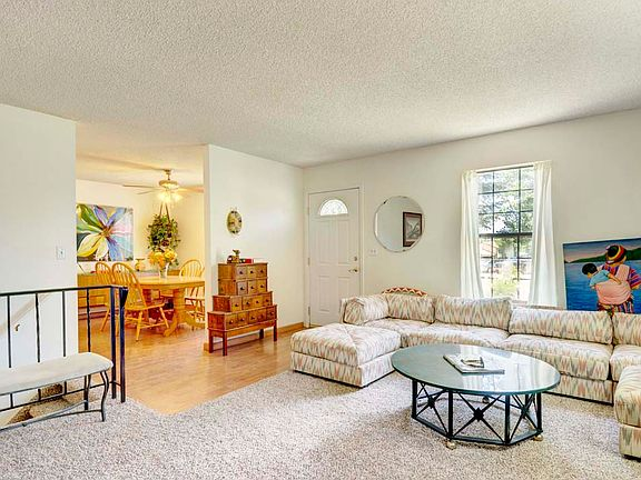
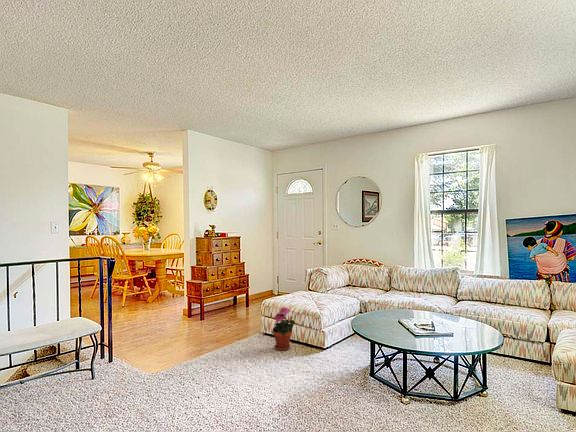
+ potted plant [272,306,296,352]
